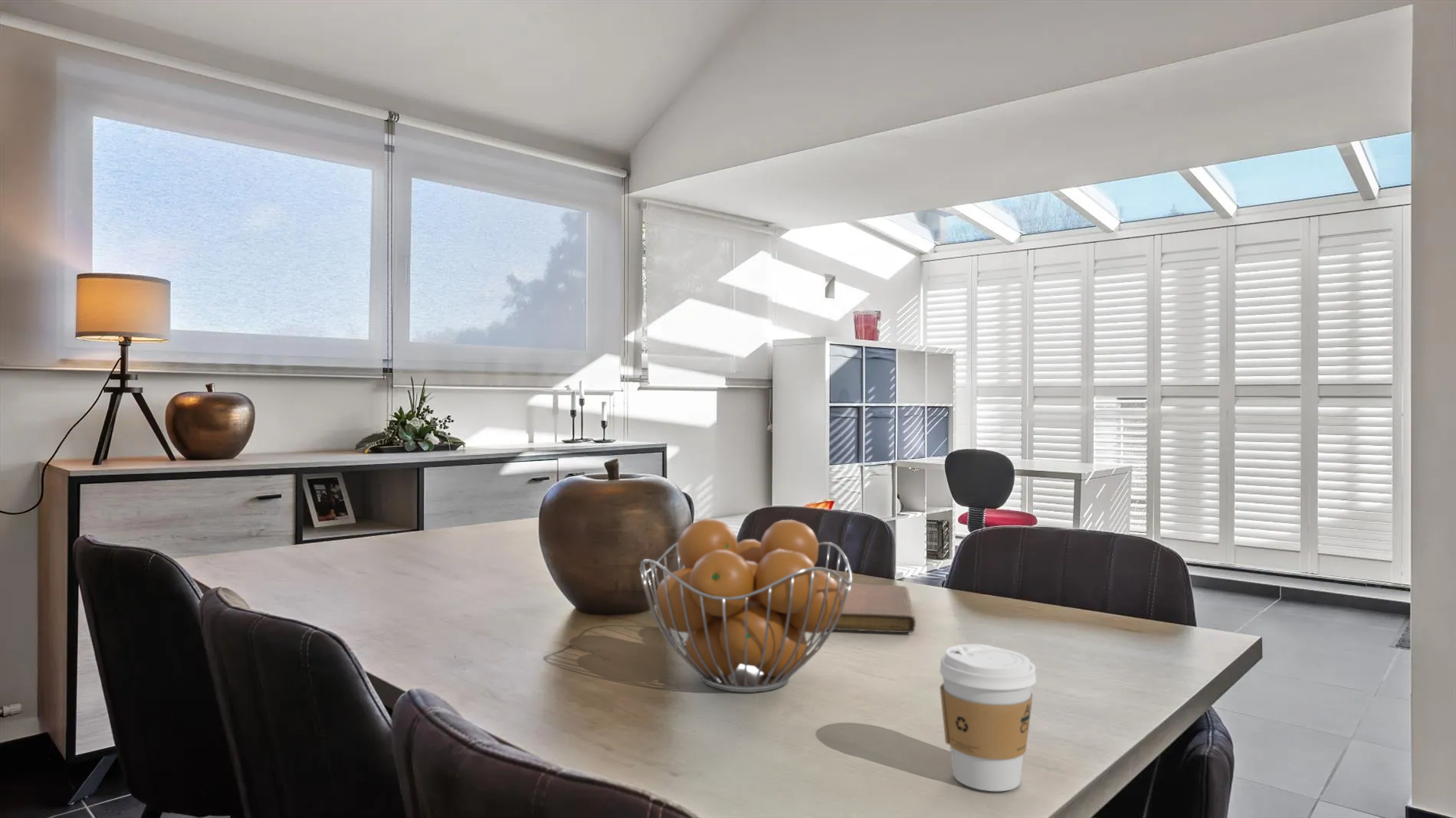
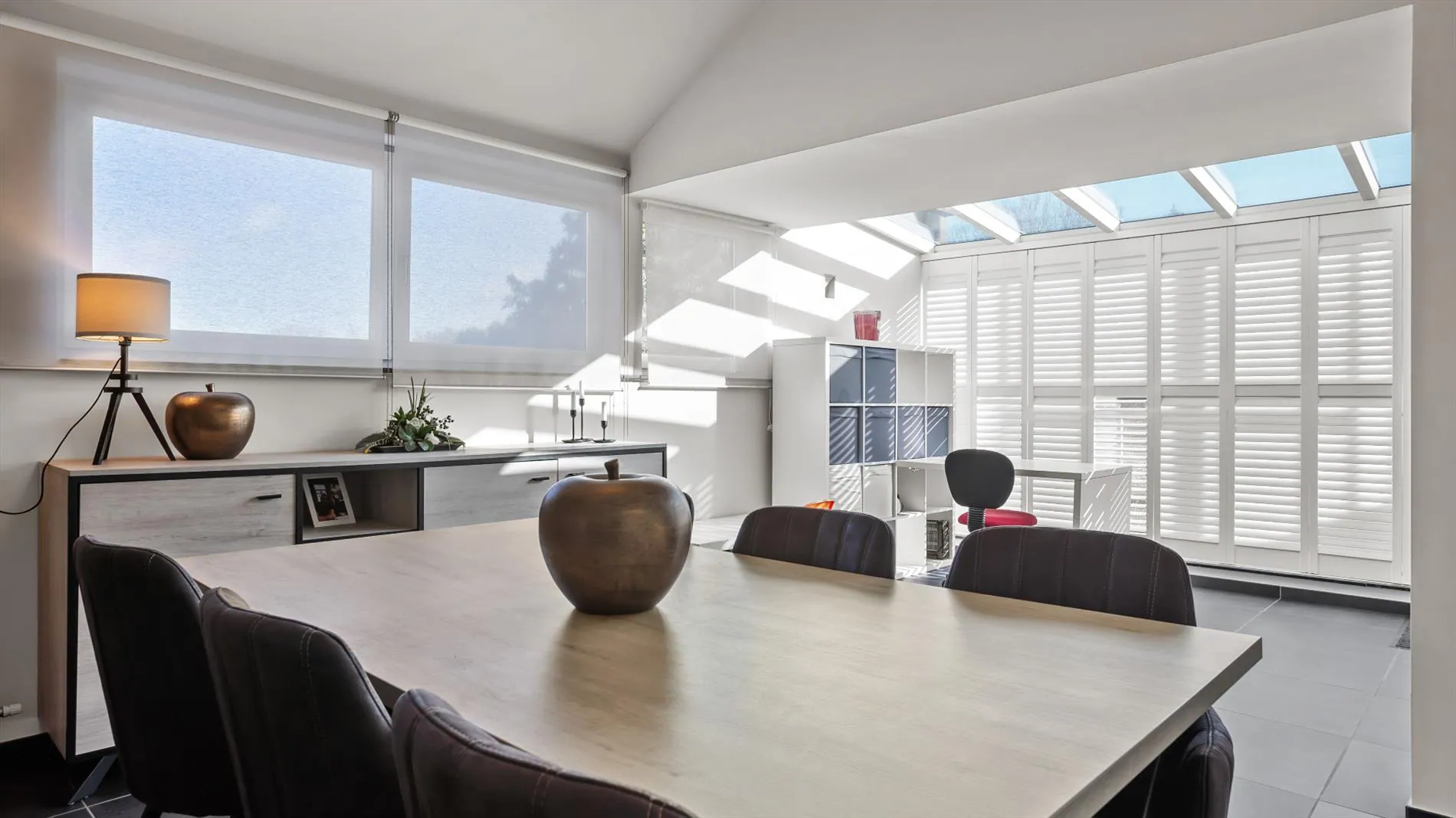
- fruit basket [639,518,853,693]
- coffee cup [939,643,1037,792]
- notebook [828,583,917,633]
